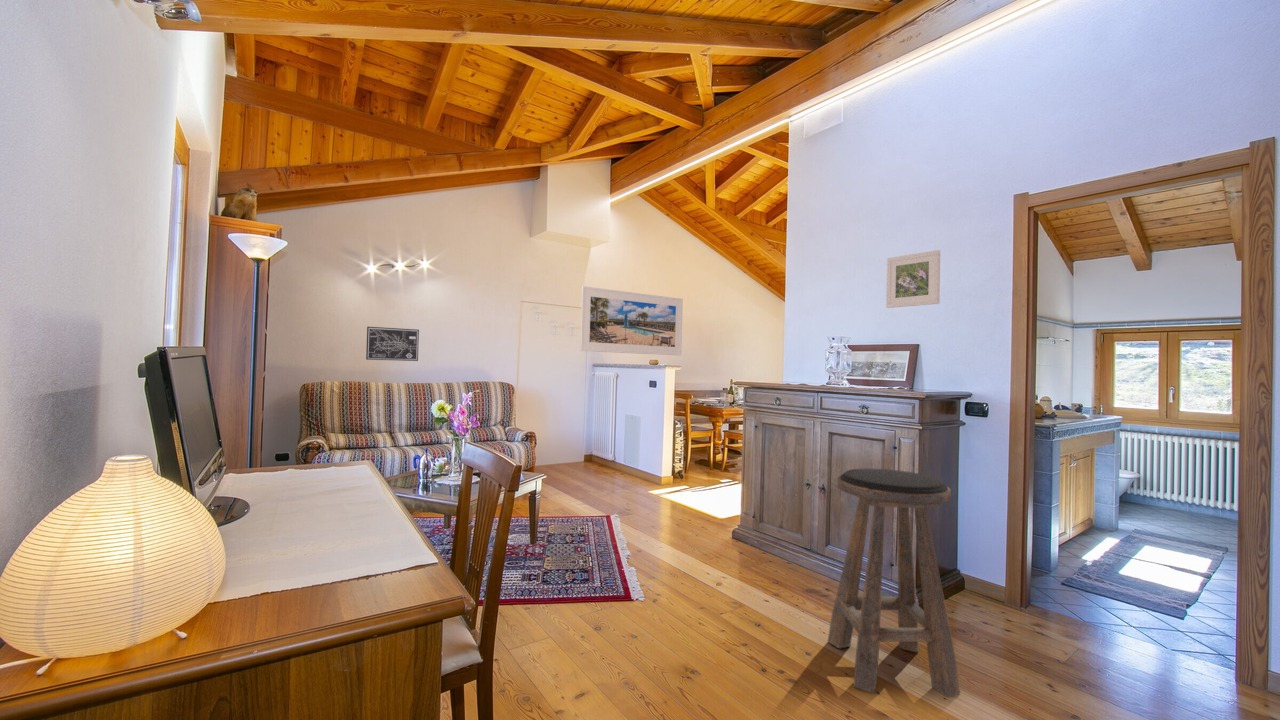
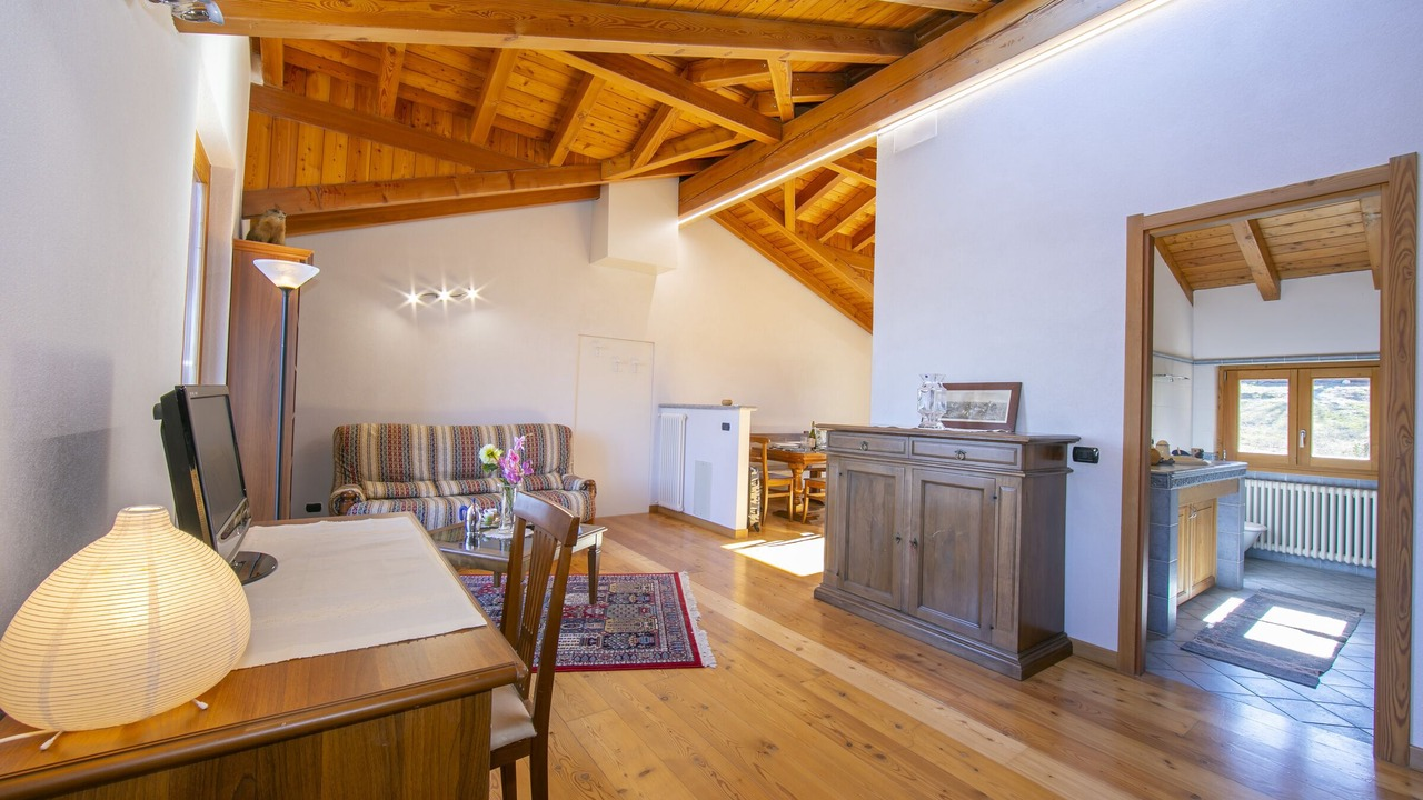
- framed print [579,285,684,356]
- stool [827,468,961,698]
- wall art [365,326,420,362]
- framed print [885,249,941,309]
